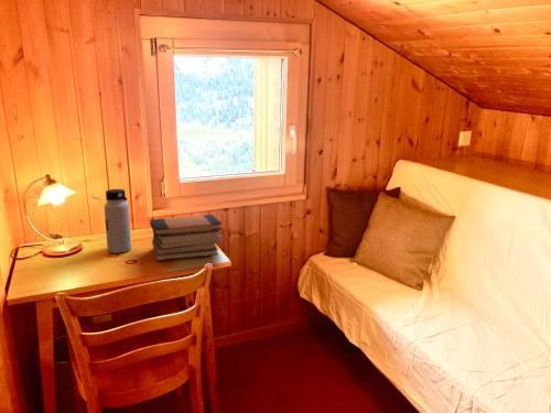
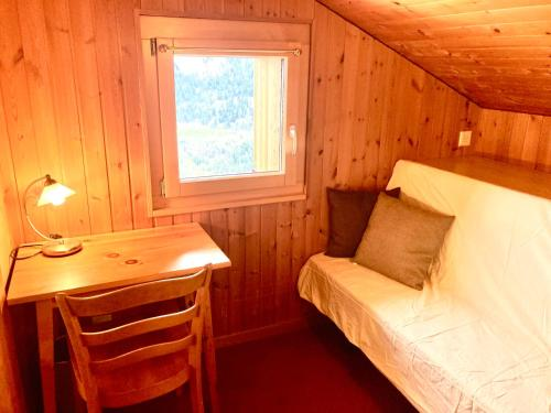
- water bottle [104,188,132,253]
- book stack [149,214,224,262]
